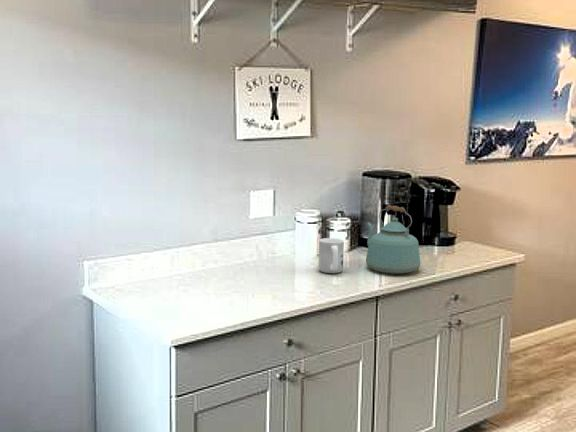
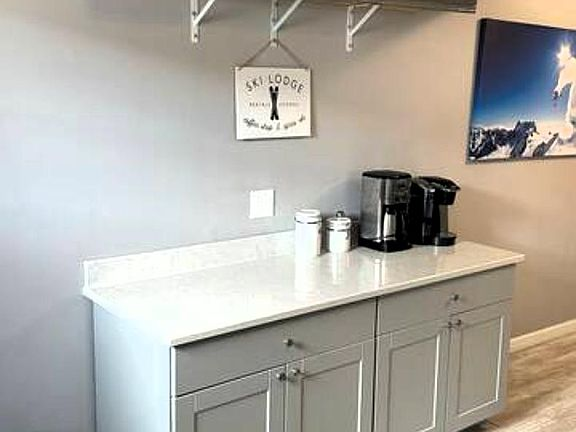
- mug [317,237,345,274]
- kettle [365,204,421,275]
